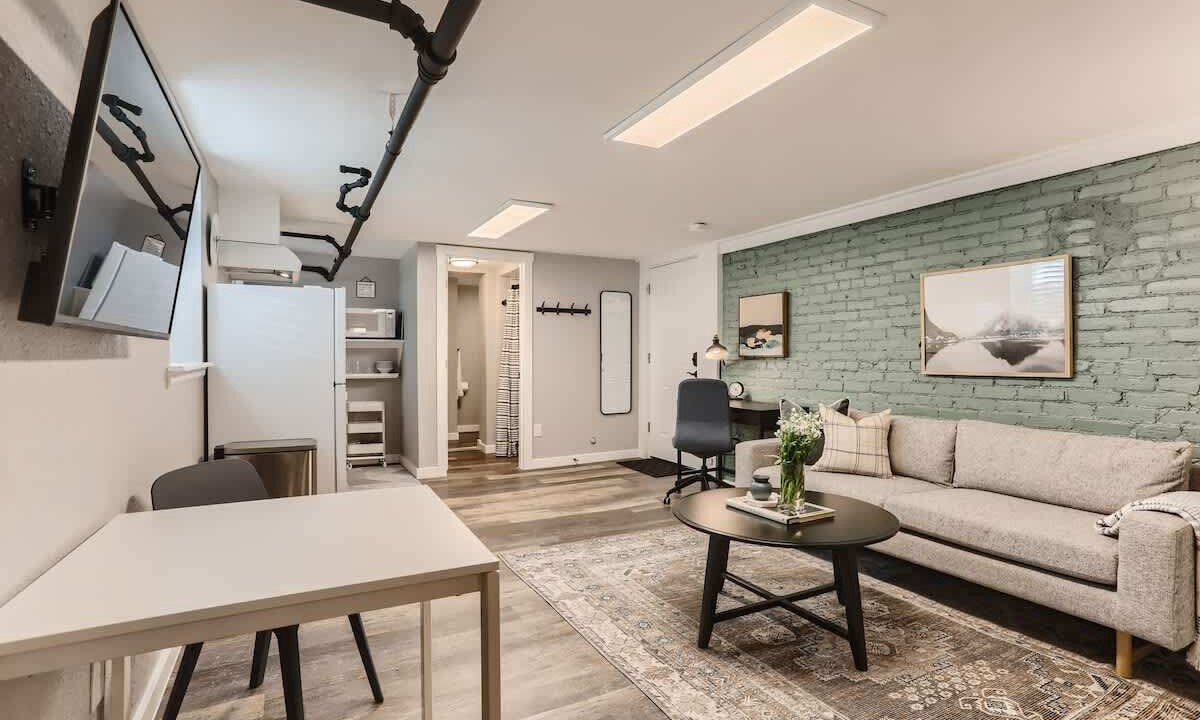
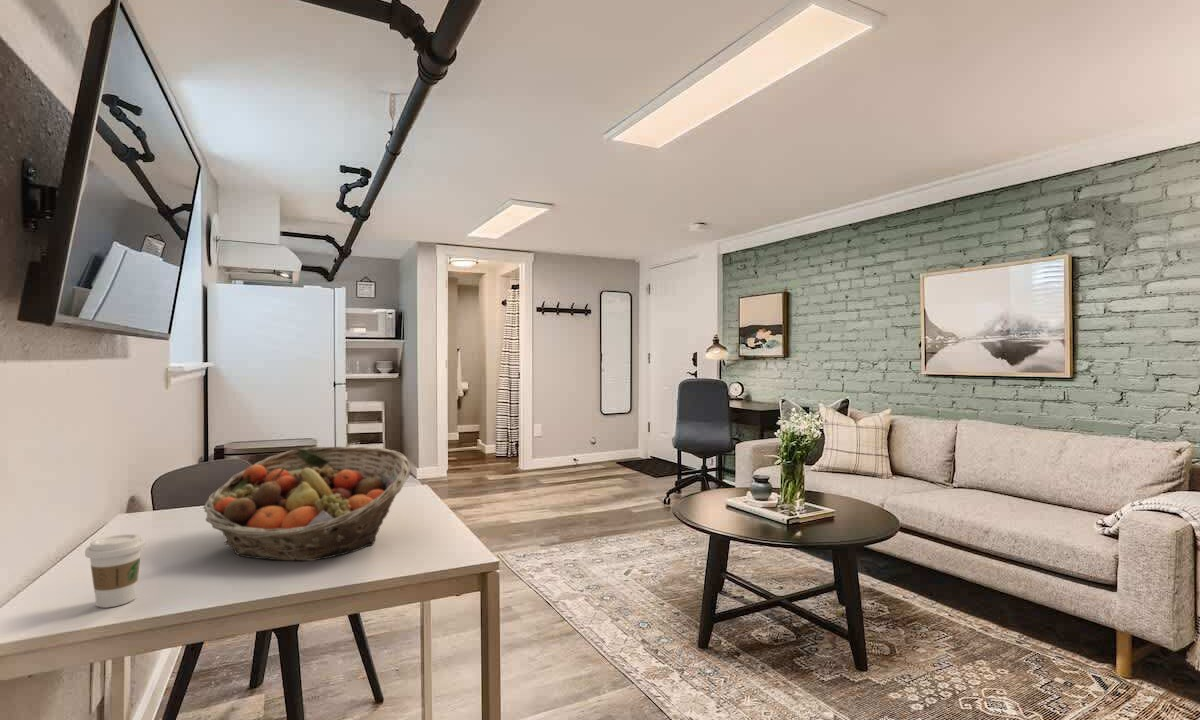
+ fruit basket [202,446,411,562]
+ coffee cup [84,533,146,609]
